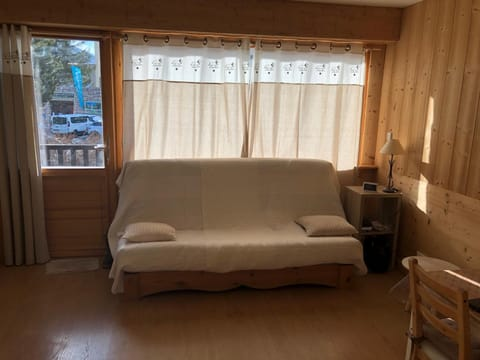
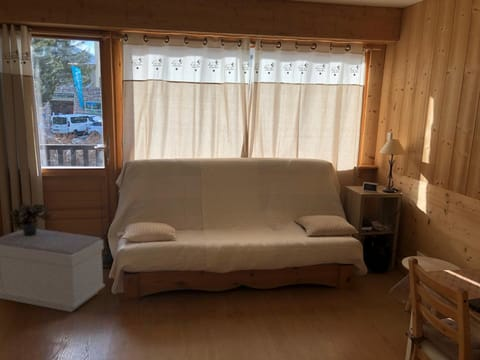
+ bench [0,228,106,313]
+ potted plant [5,202,53,236]
